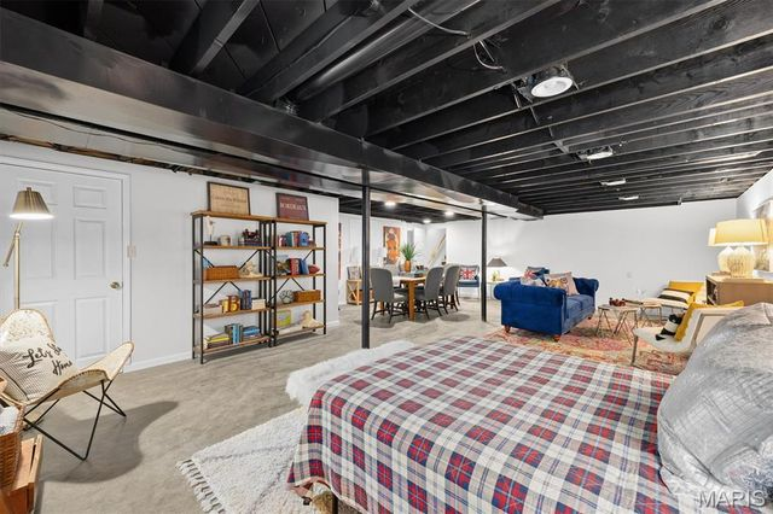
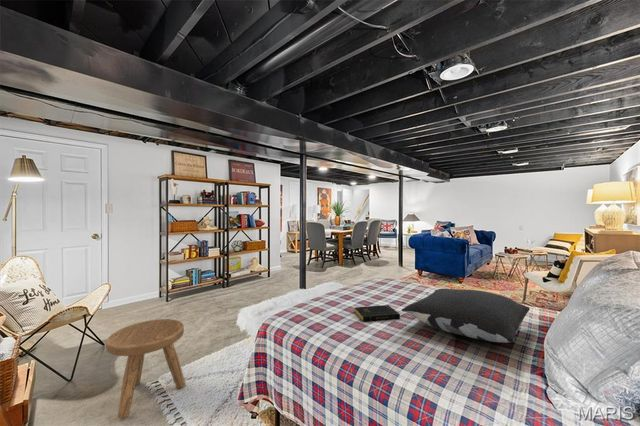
+ pillow [401,288,531,343]
+ book [354,304,401,323]
+ stool [105,318,186,419]
